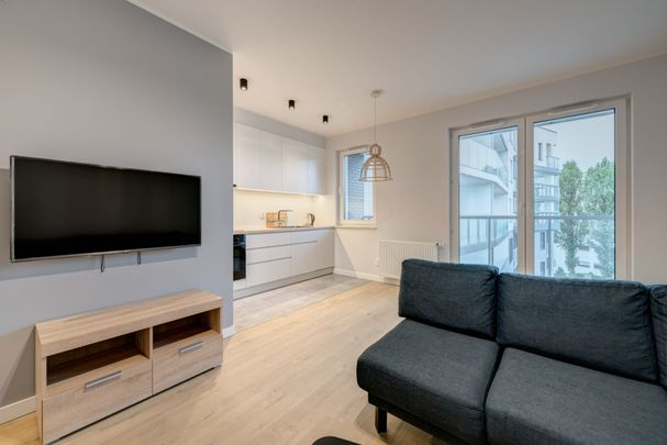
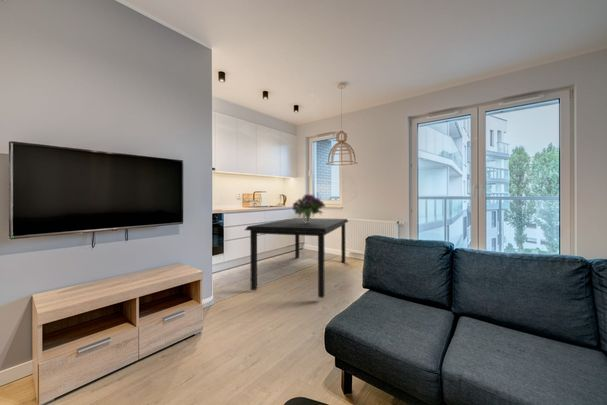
+ dining table [244,217,350,299]
+ bouquet [291,193,326,223]
